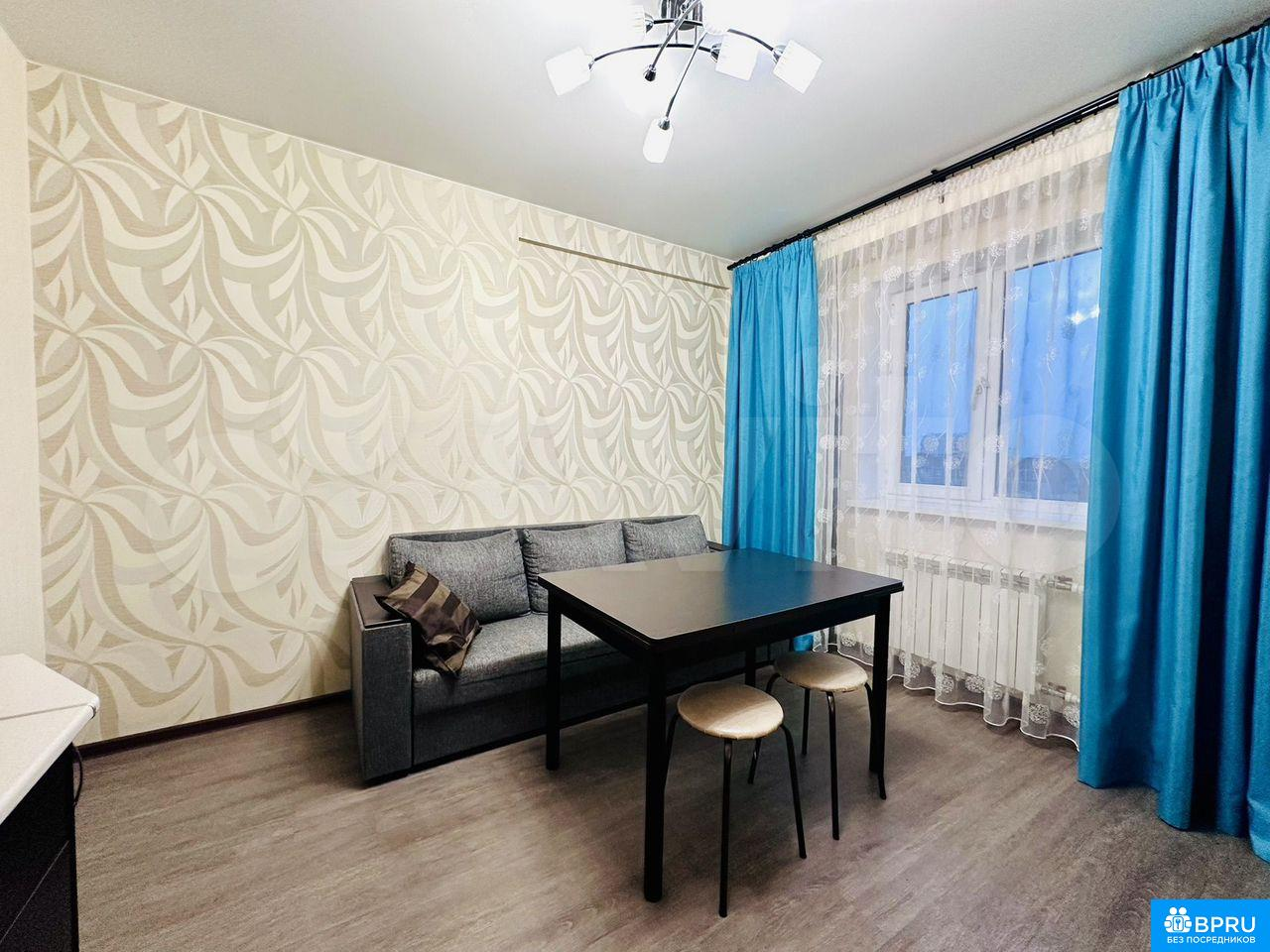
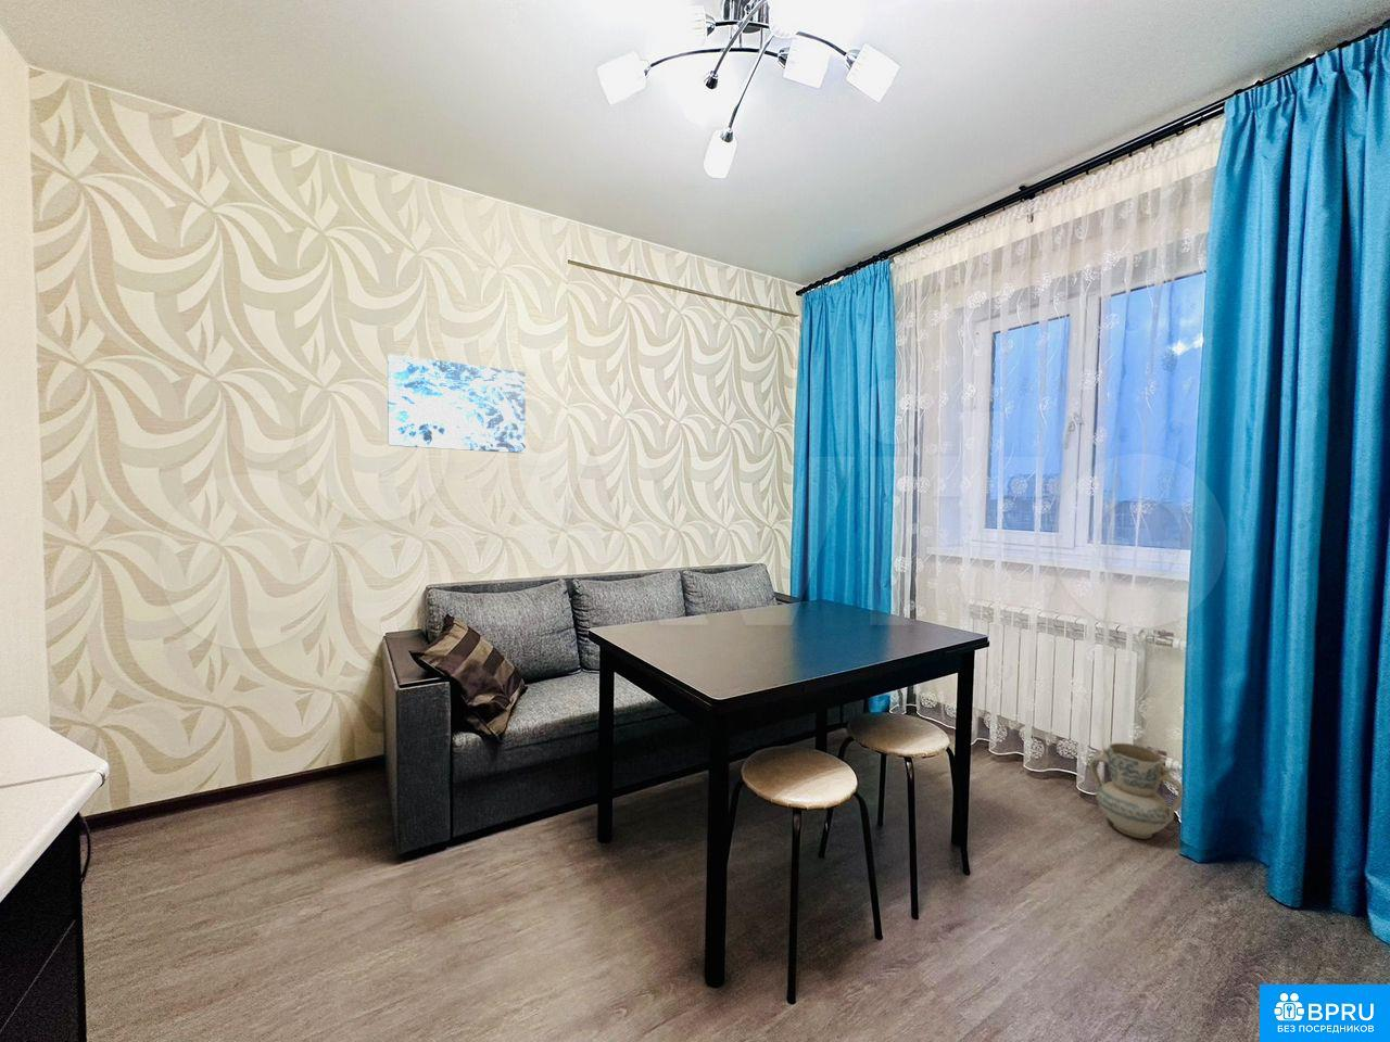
+ wall art [386,352,526,454]
+ ceramic jug [1088,742,1183,841]
